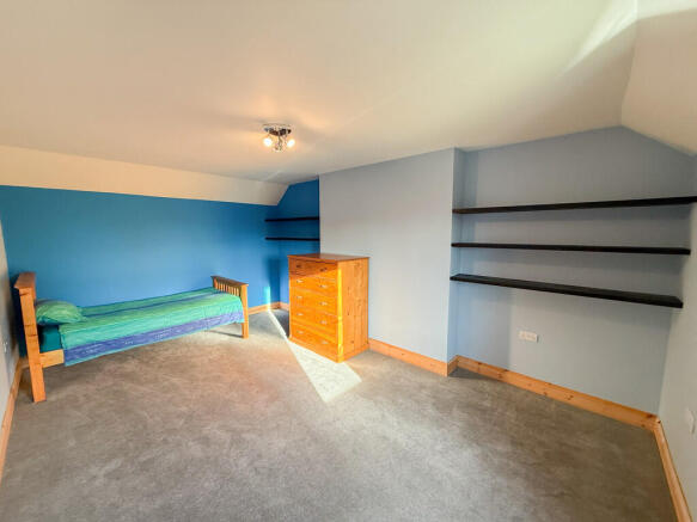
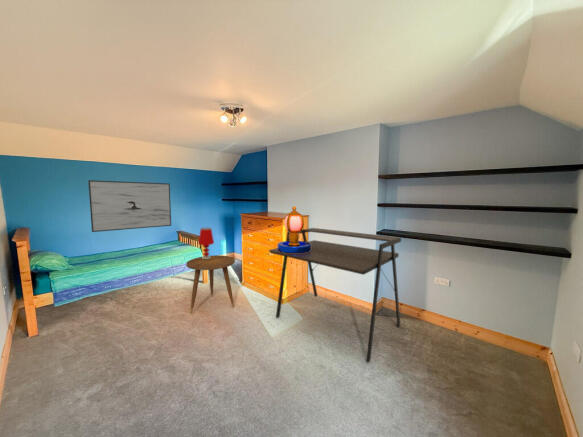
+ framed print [87,179,172,233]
+ desk [268,227,402,363]
+ side table [185,254,236,314]
+ table lamp [197,227,215,259]
+ table lamp [276,205,311,253]
